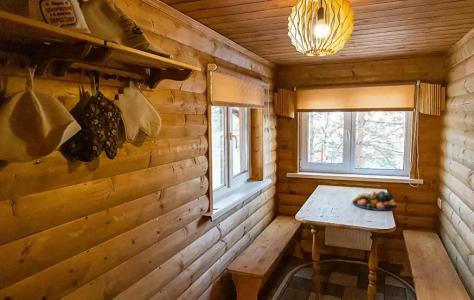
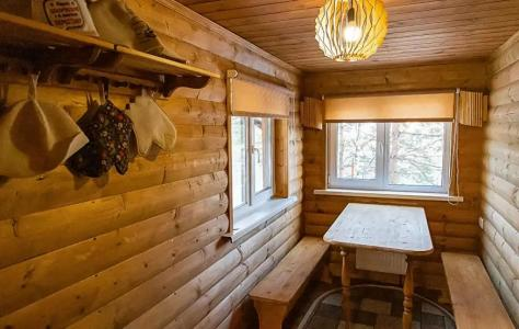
- fruit bowl [351,190,398,211]
